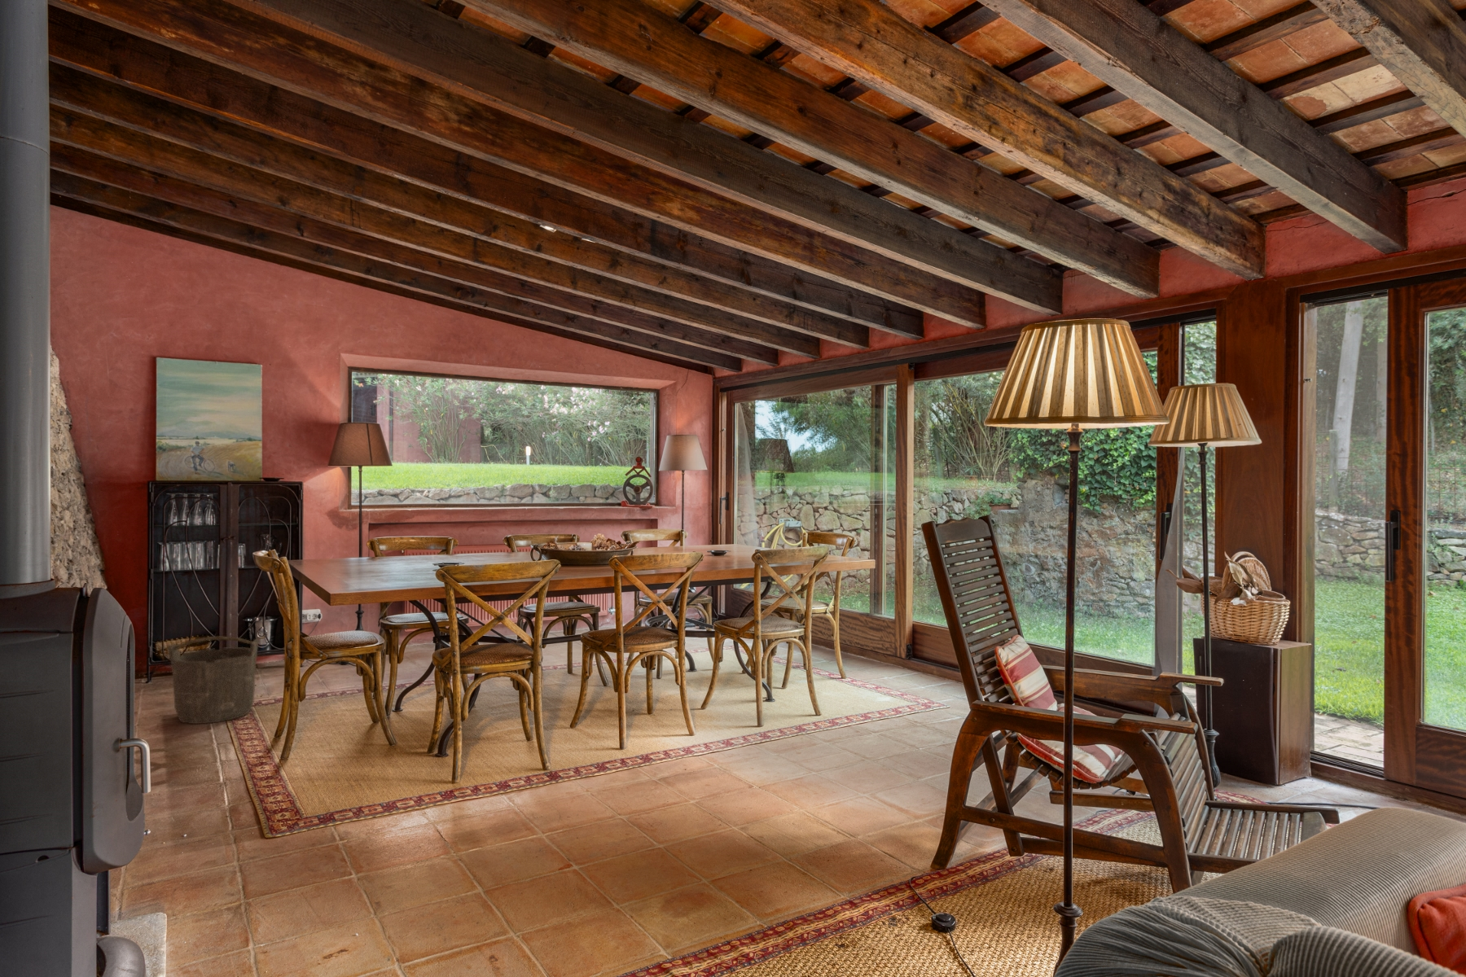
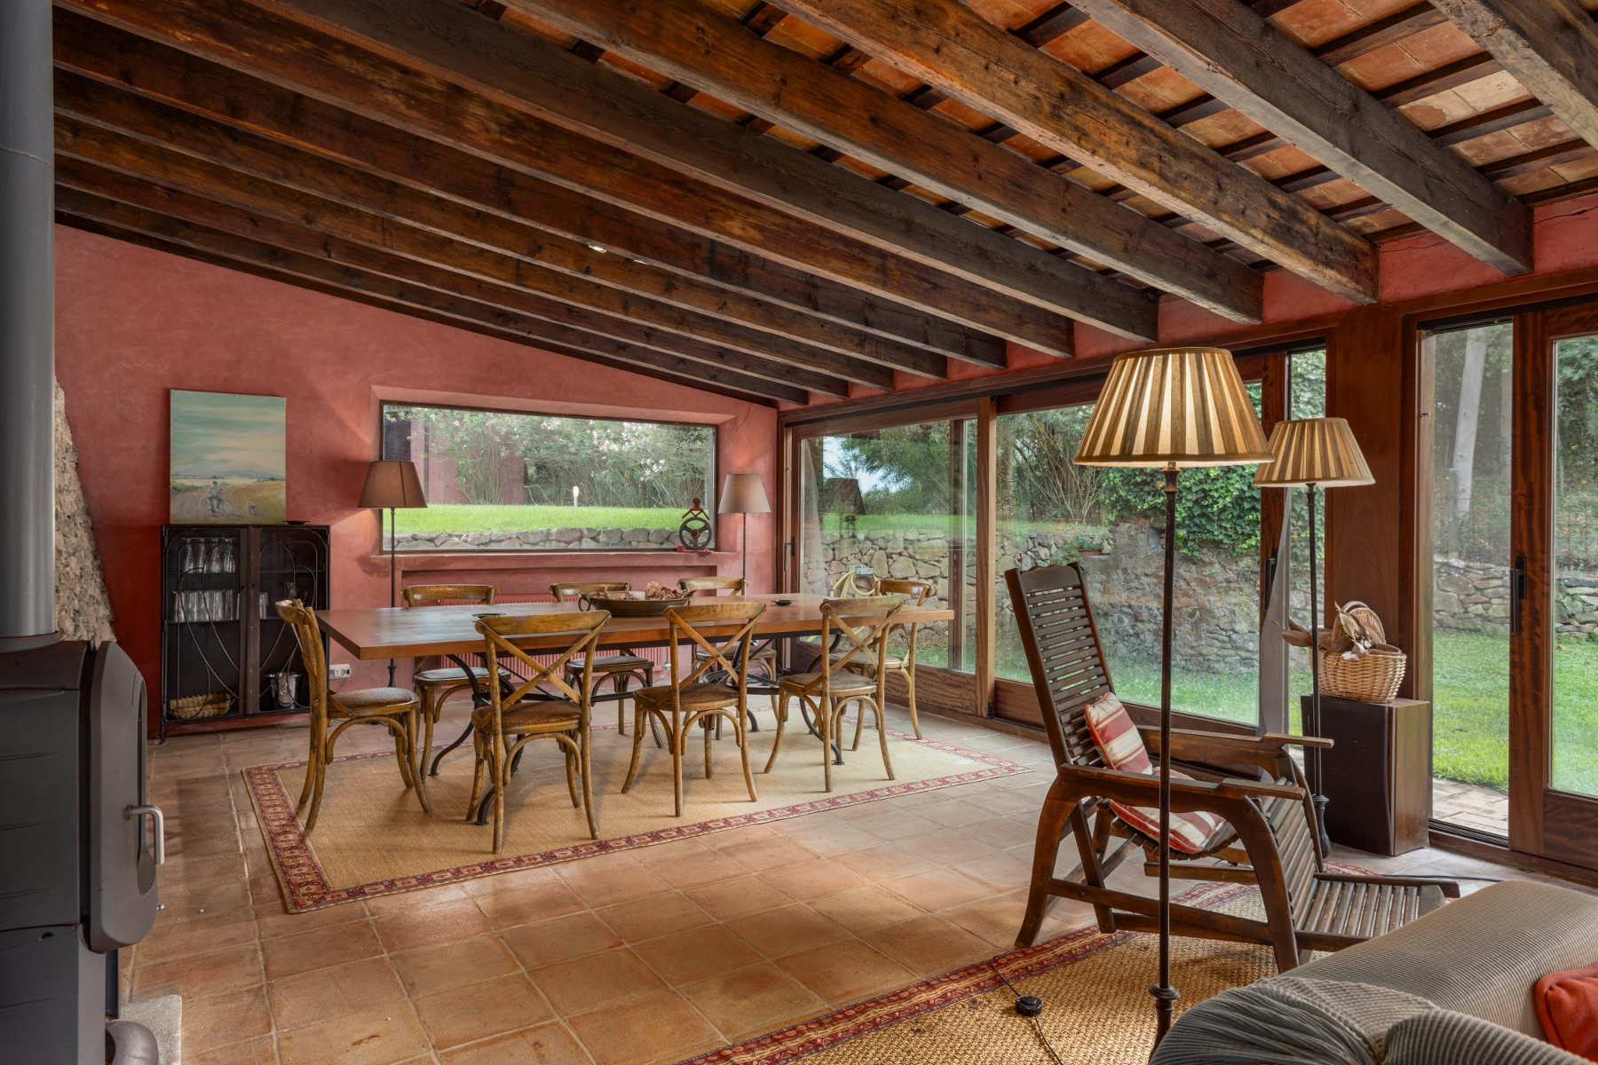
- bucket [166,636,260,725]
